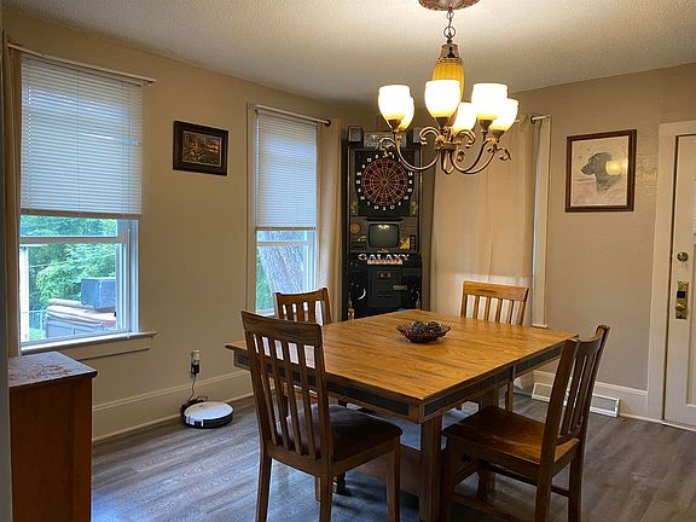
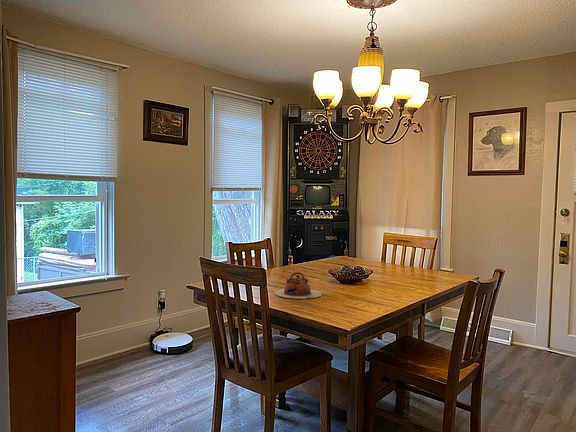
+ teapot [273,271,323,299]
